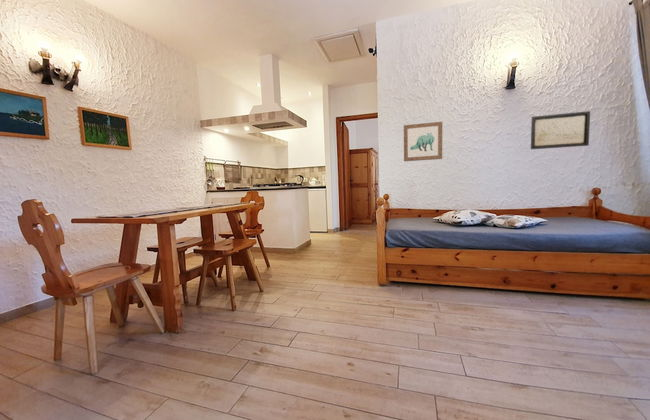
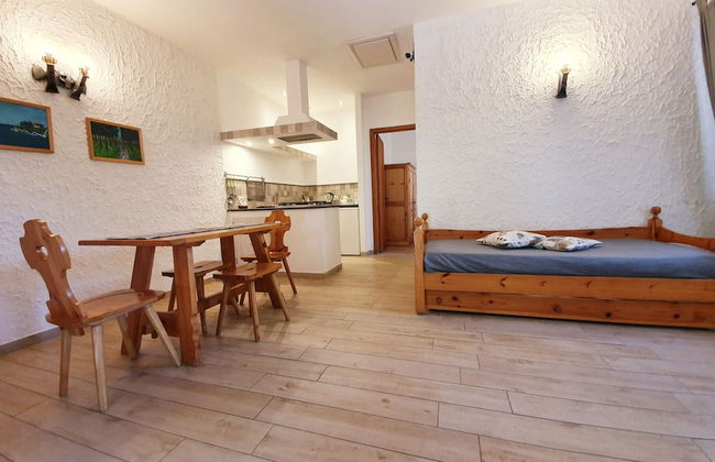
- wall art [403,121,443,162]
- wall art [530,110,591,150]
